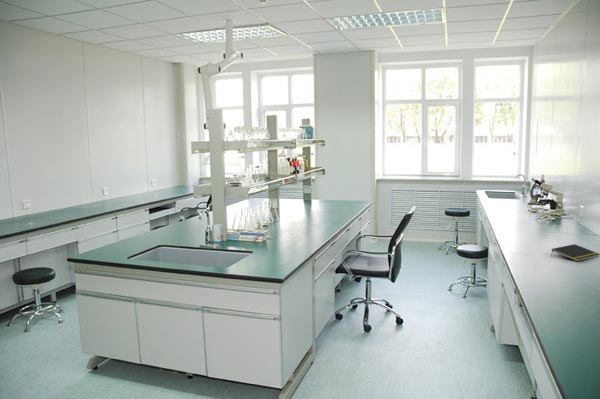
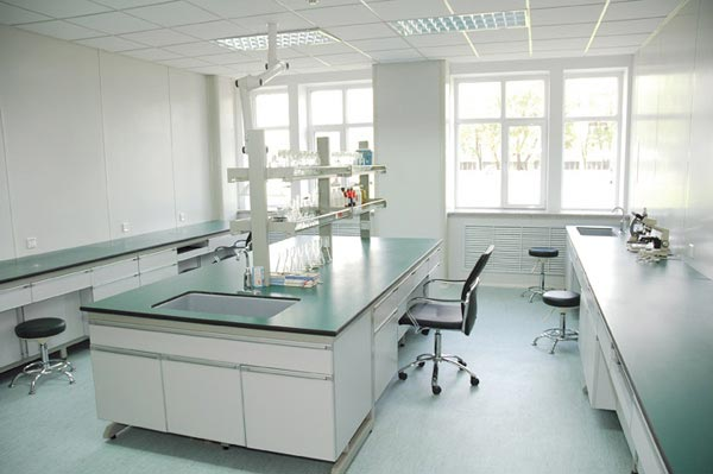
- notepad [550,243,600,262]
